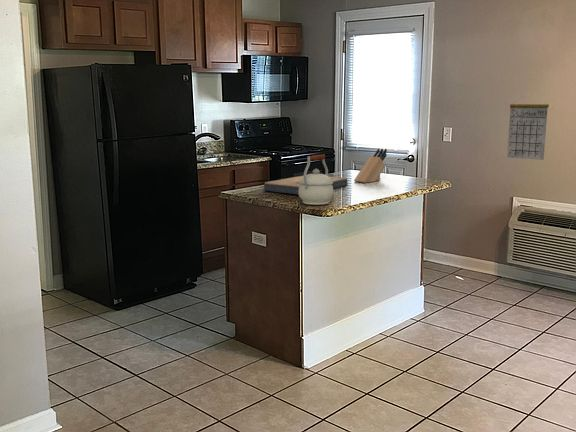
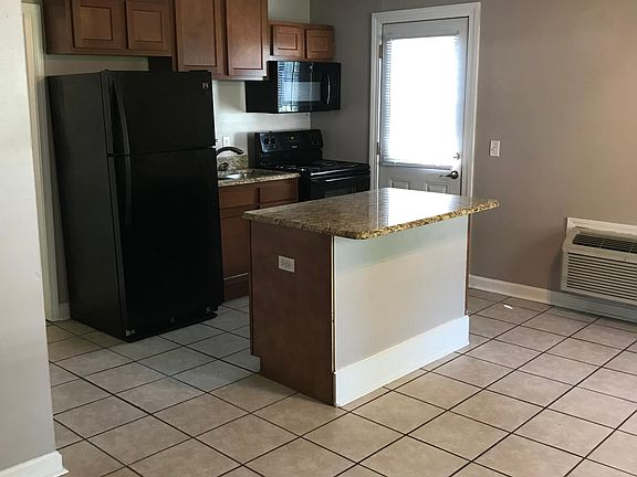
- fish fossil [263,175,349,196]
- kettle [298,153,335,206]
- knife block [353,148,388,184]
- calendar [506,96,550,161]
